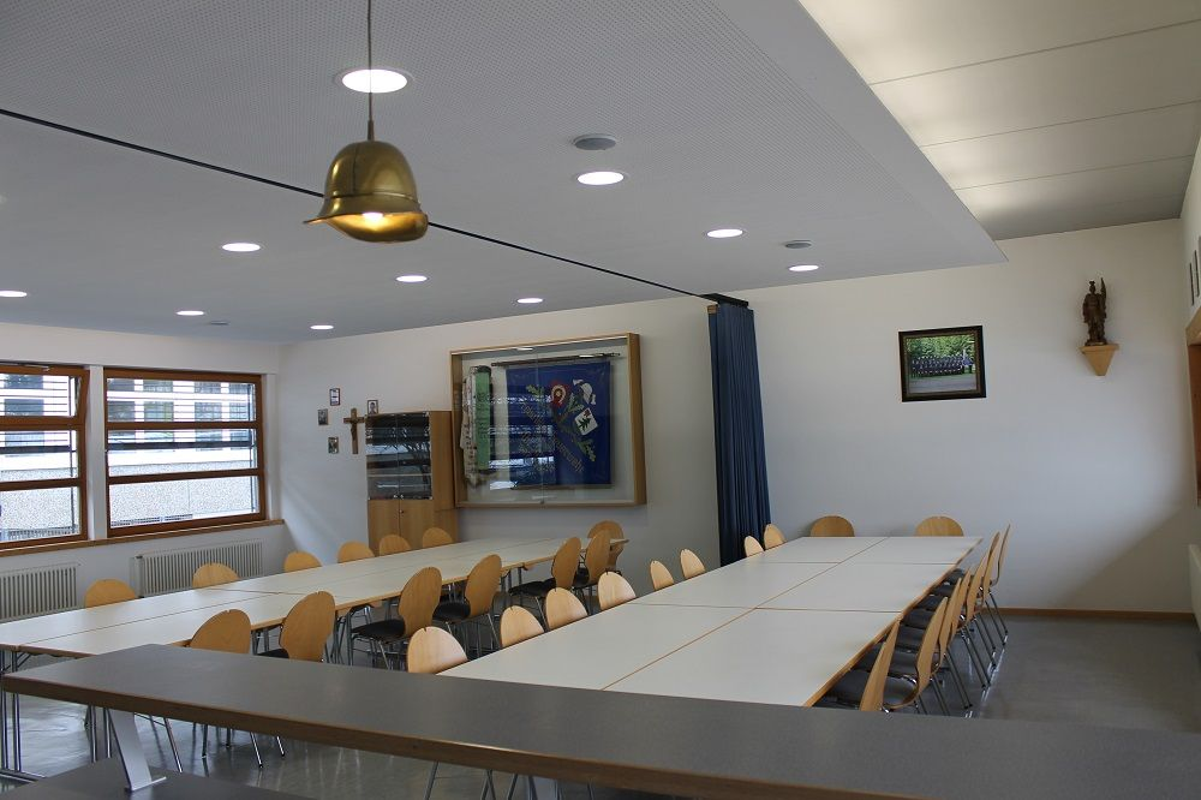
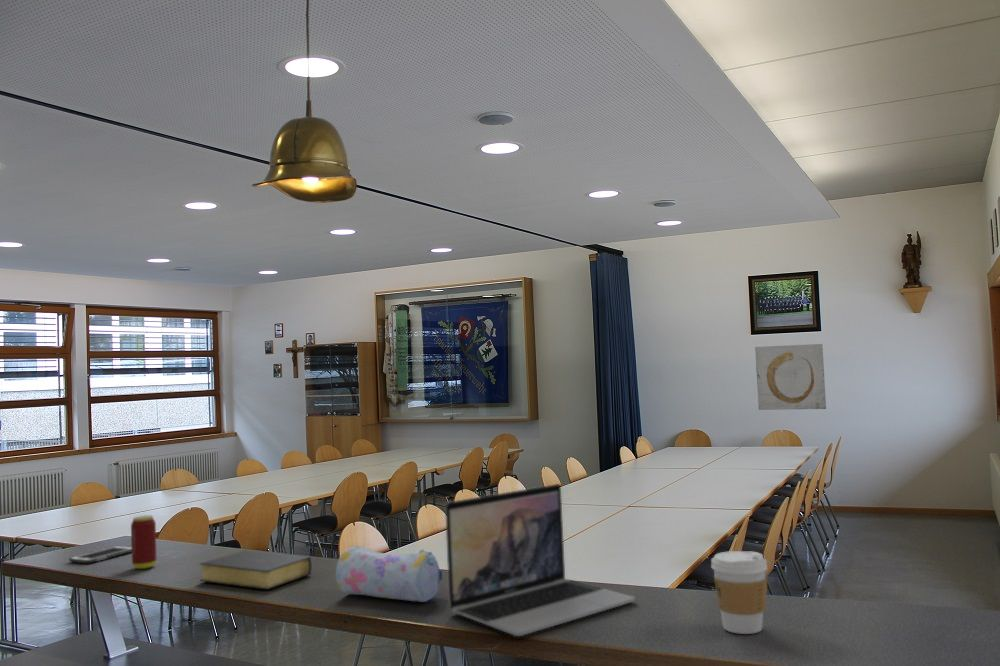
+ wall art [754,343,827,411]
+ coffee cup [710,550,769,635]
+ laptop [444,483,636,637]
+ pencil case [335,545,443,603]
+ cell phone [68,545,132,564]
+ beverage can [130,515,157,570]
+ bible [199,549,312,591]
